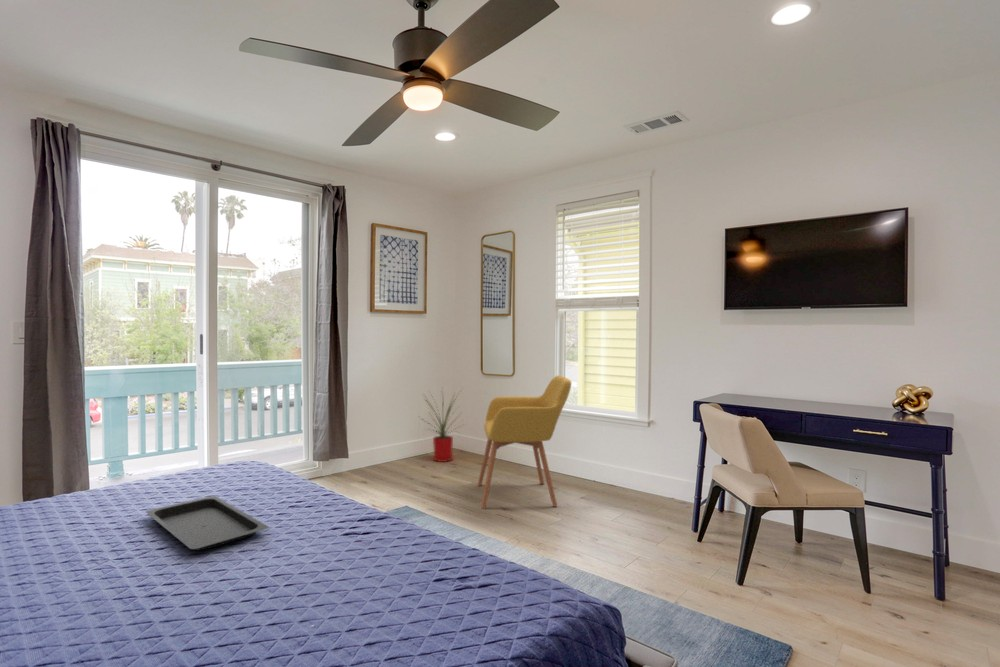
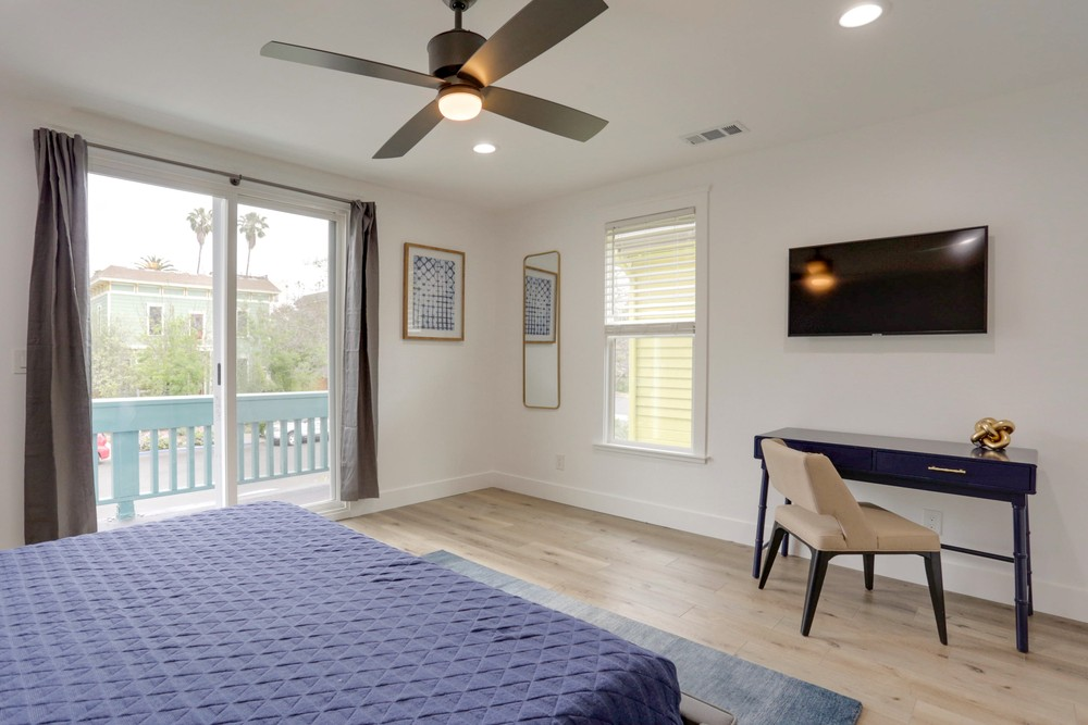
- house plant [419,387,470,463]
- serving tray [145,495,269,552]
- armchair [477,375,572,510]
